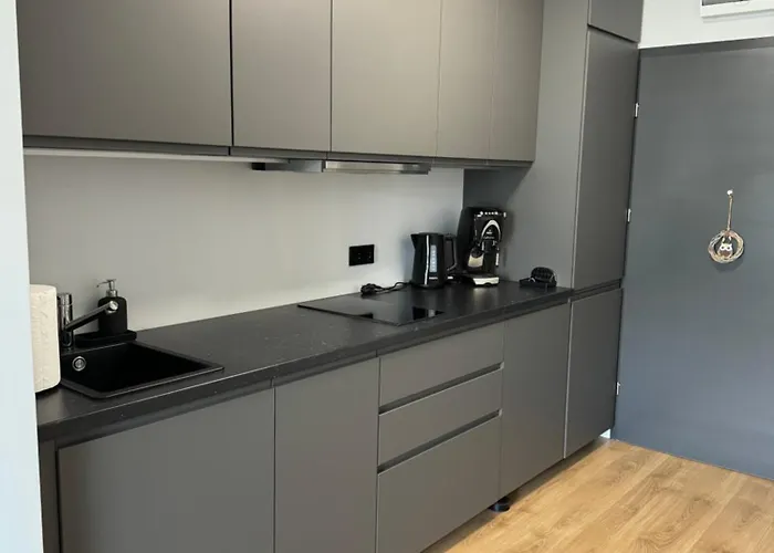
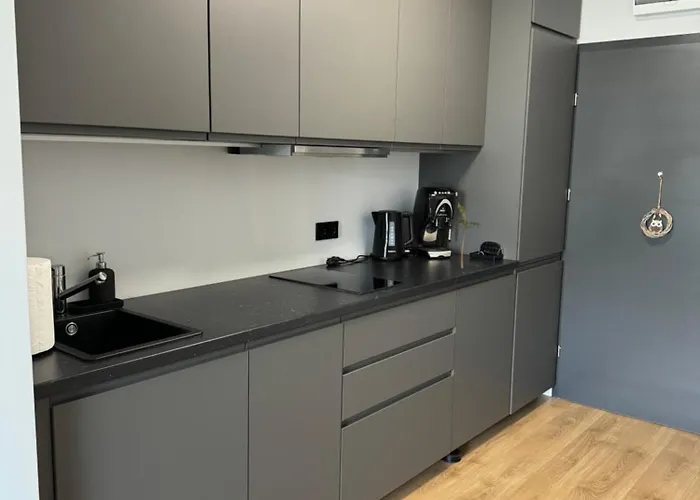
+ plant [455,202,481,269]
